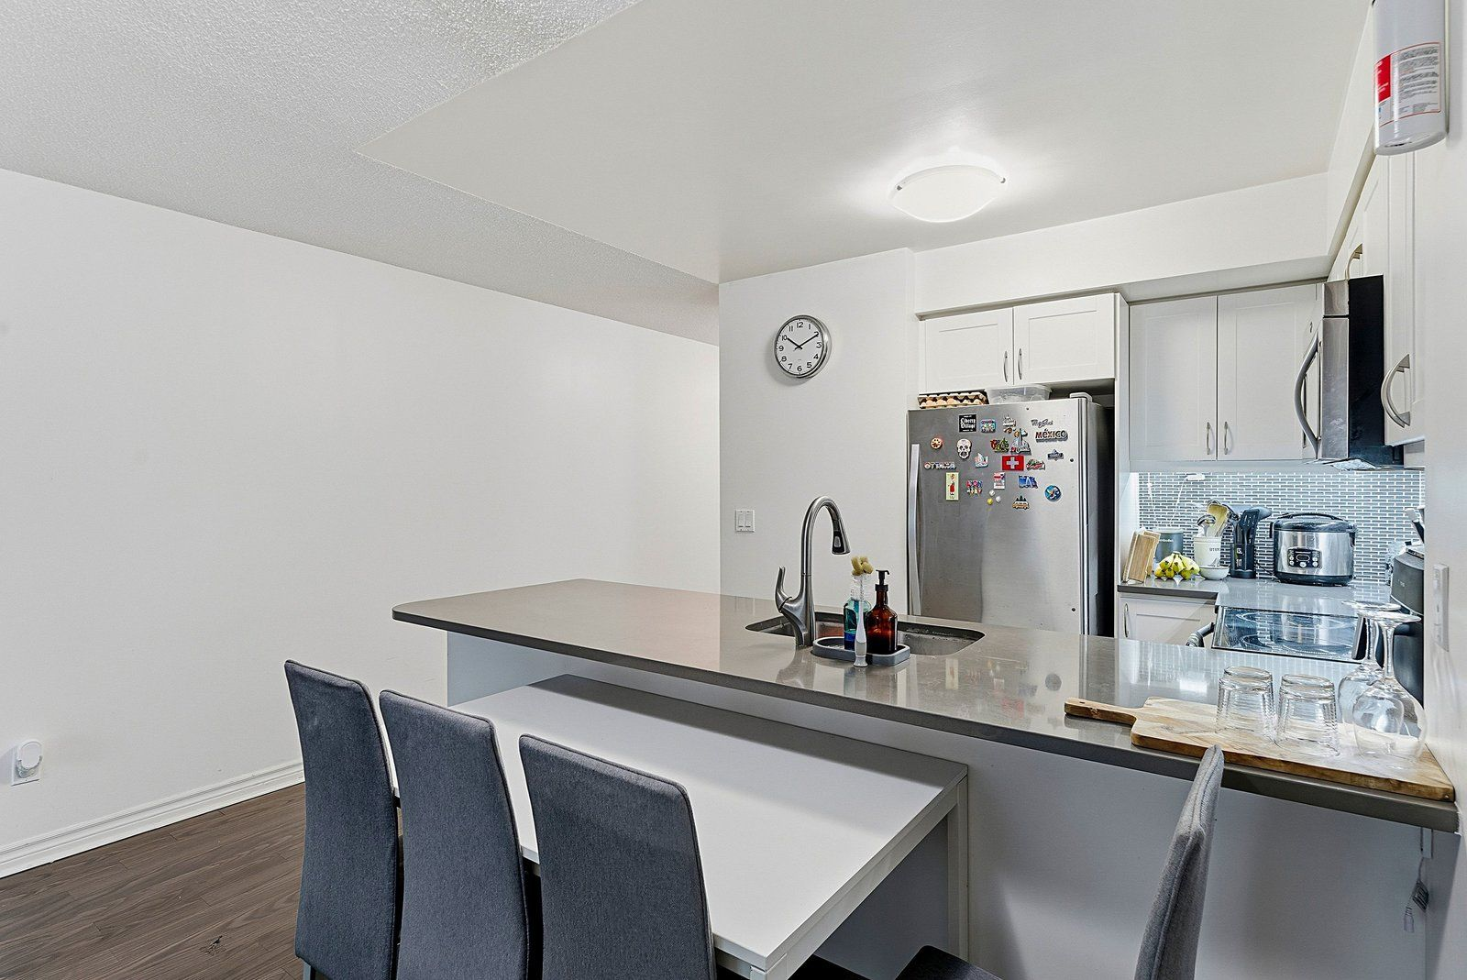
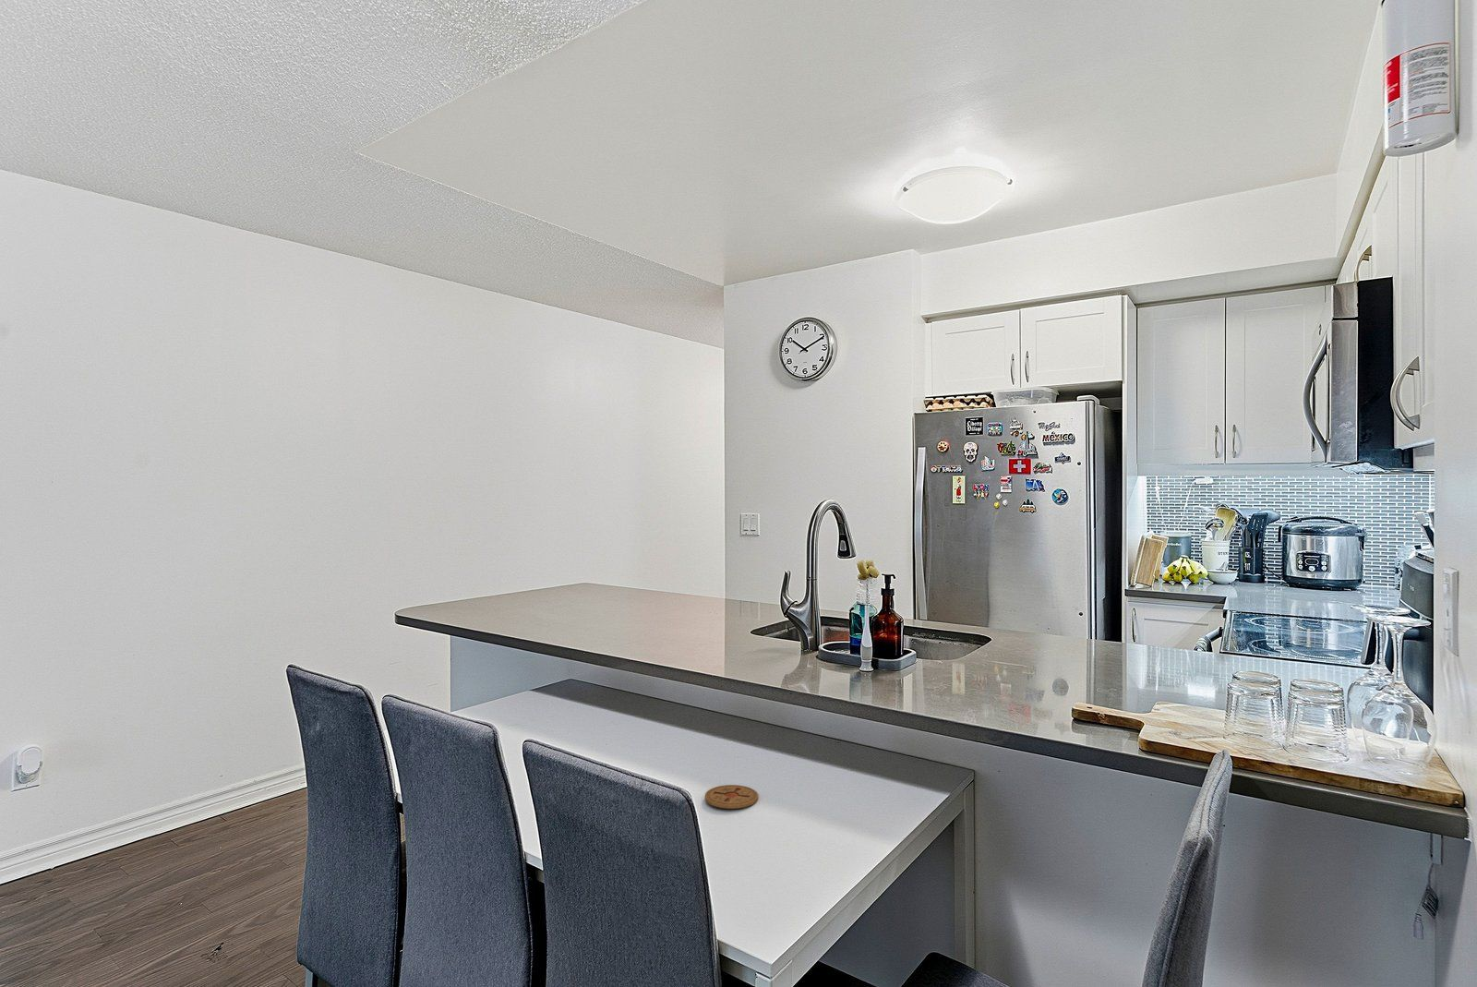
+ coaster [704,784,759,810]
